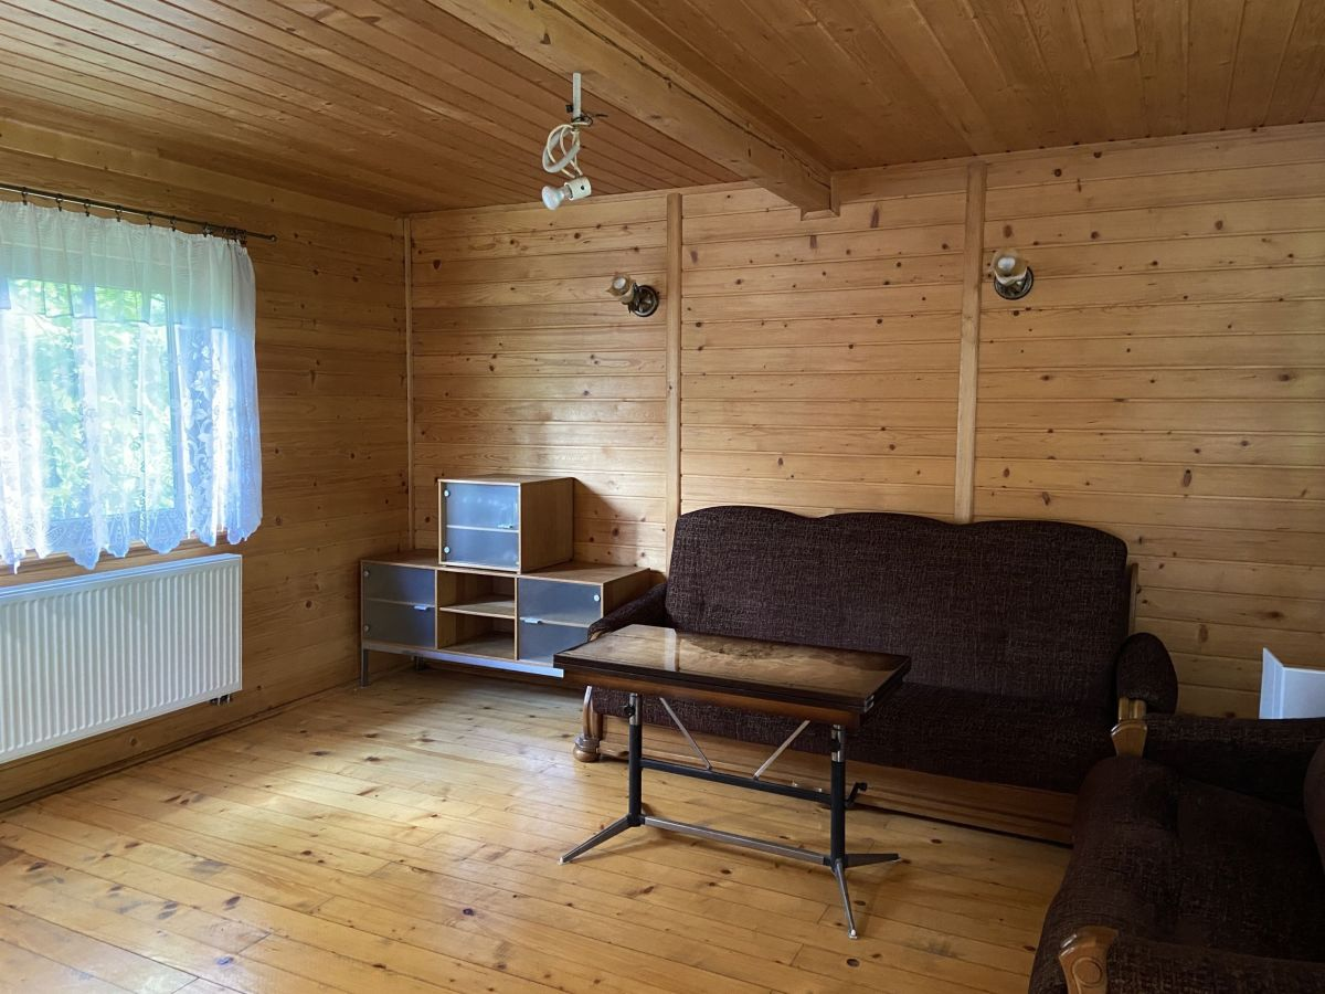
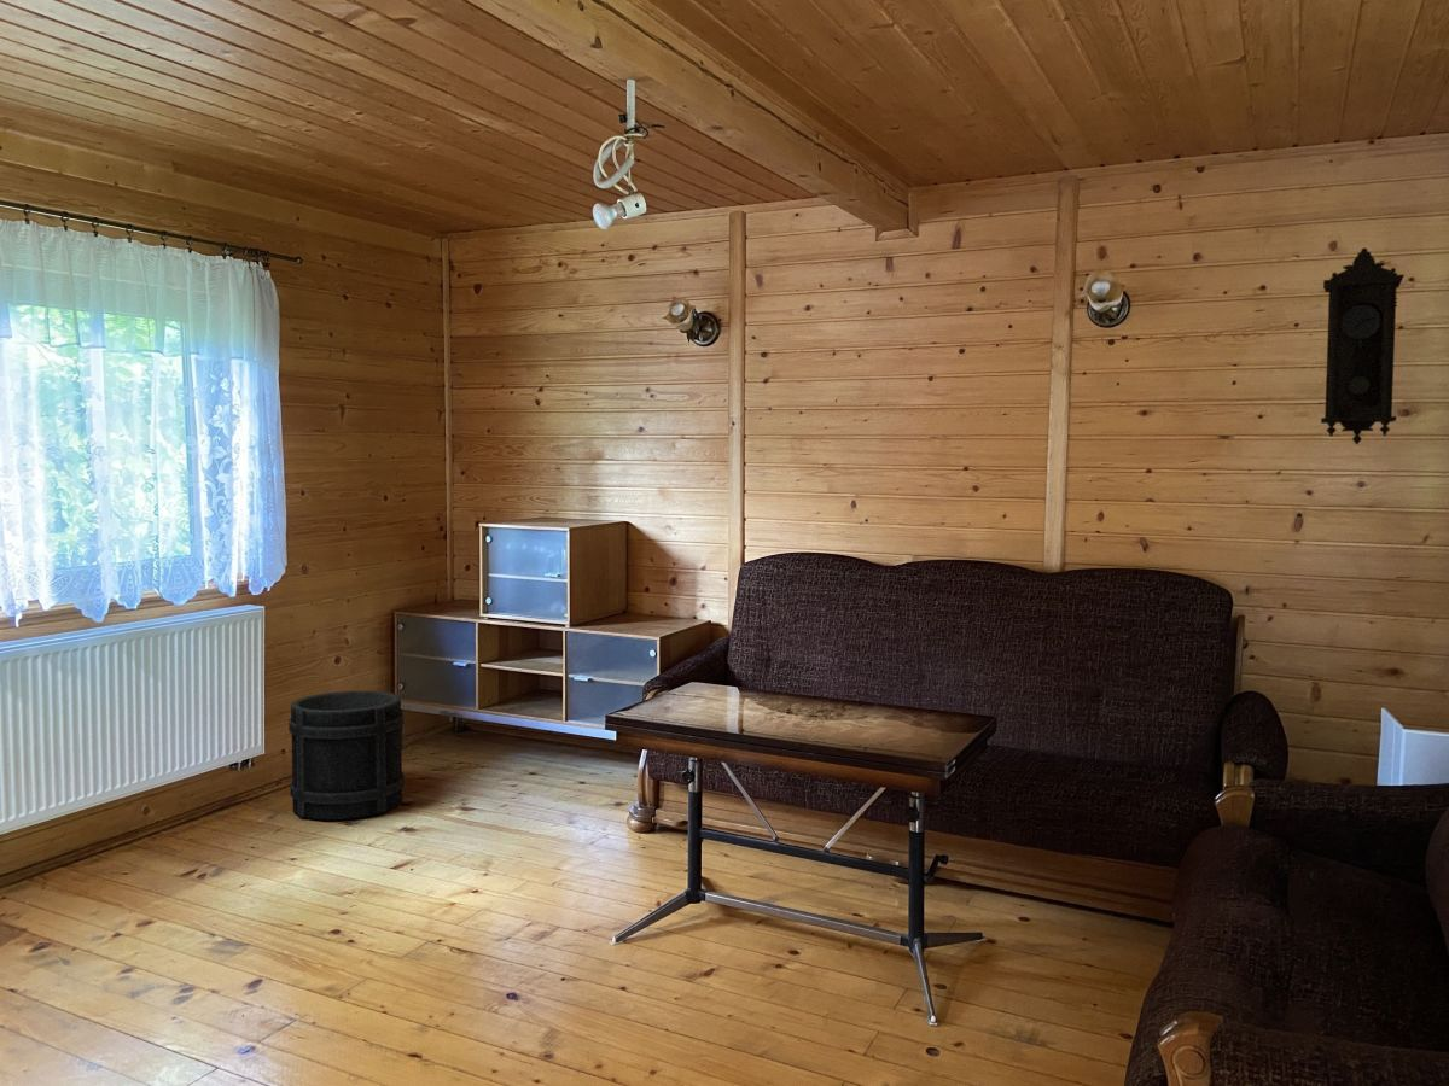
+ bucket [287,690,406,821]
+ pendulum clock [1320,246,1406,445]
